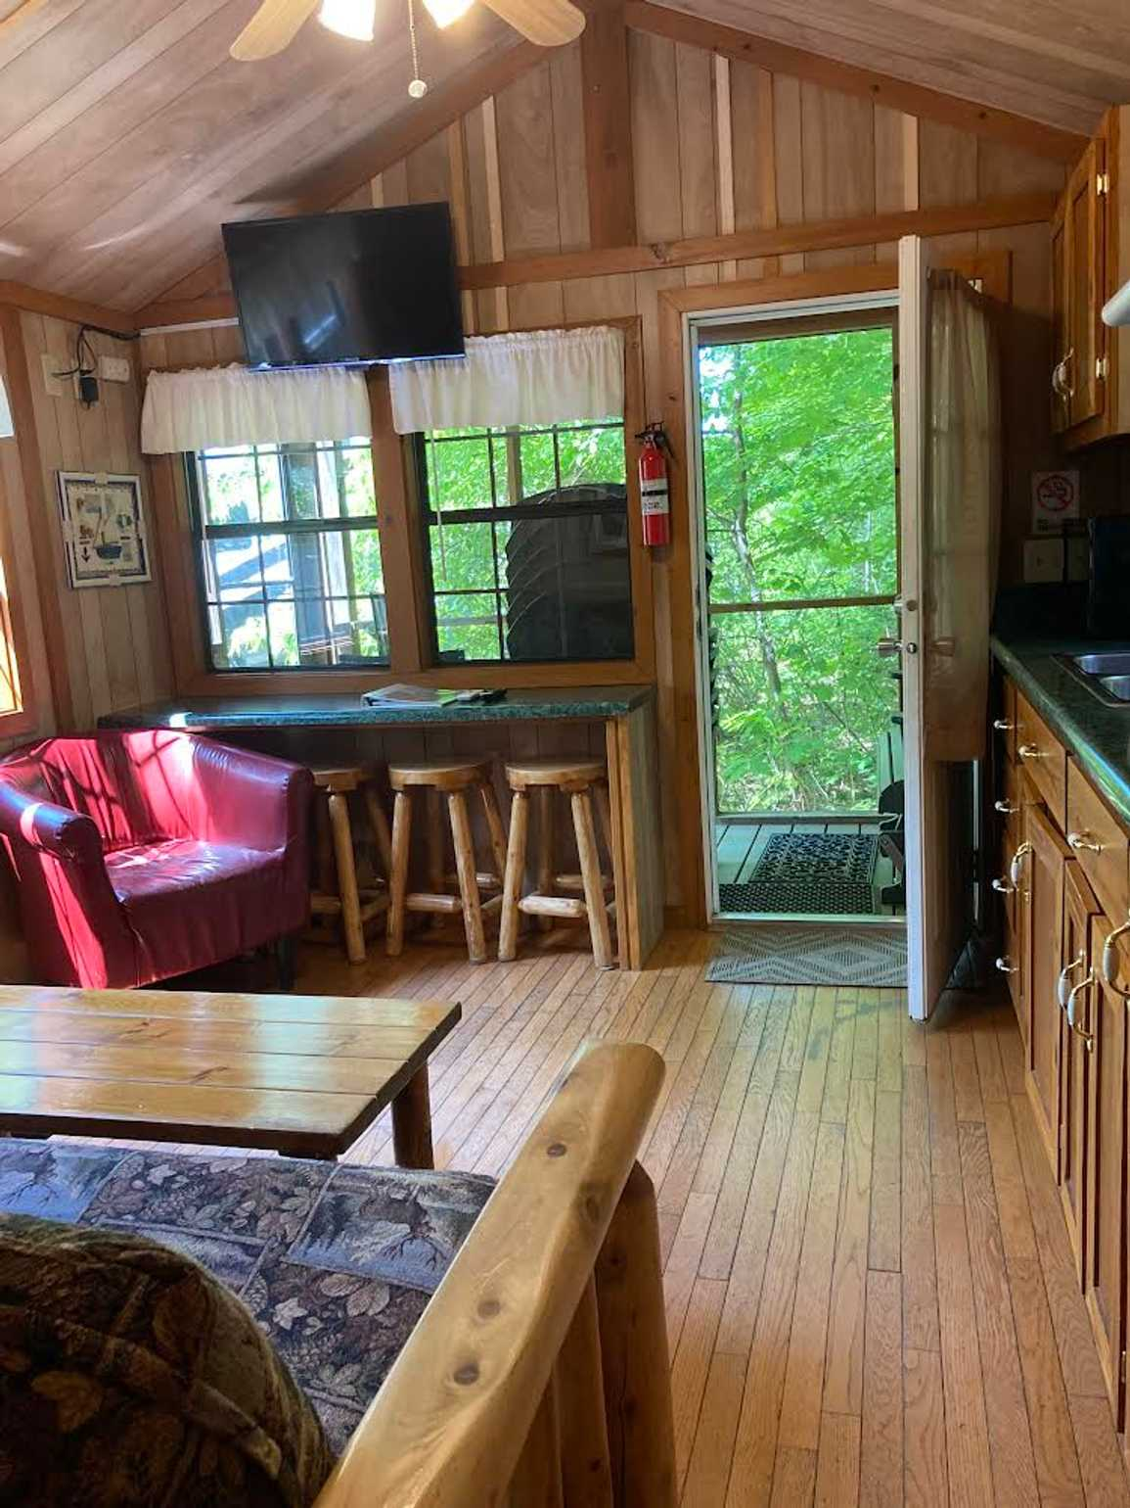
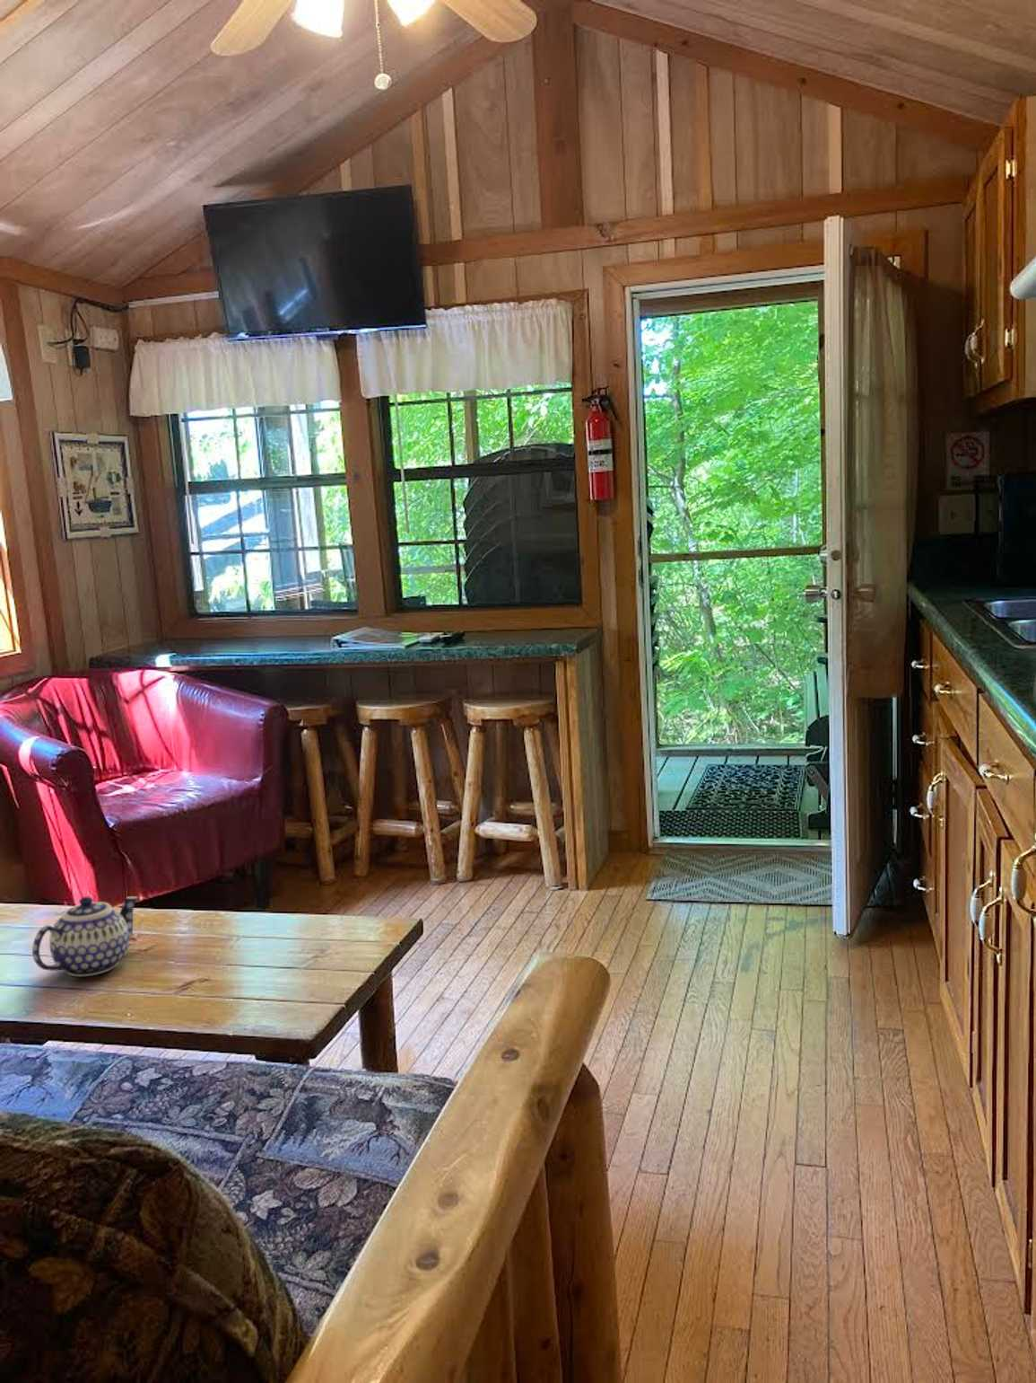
+ teapot [32,895,140,978]
